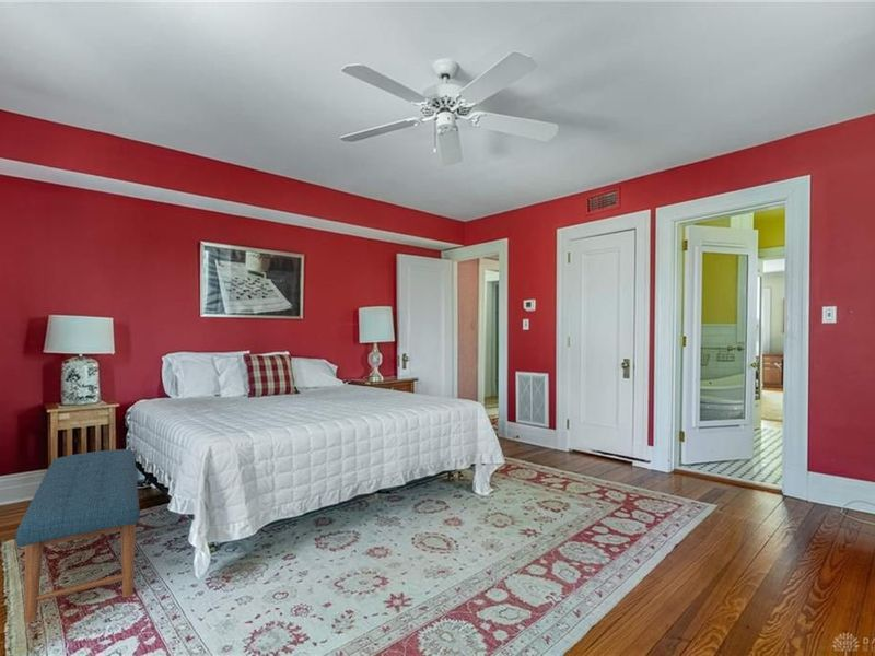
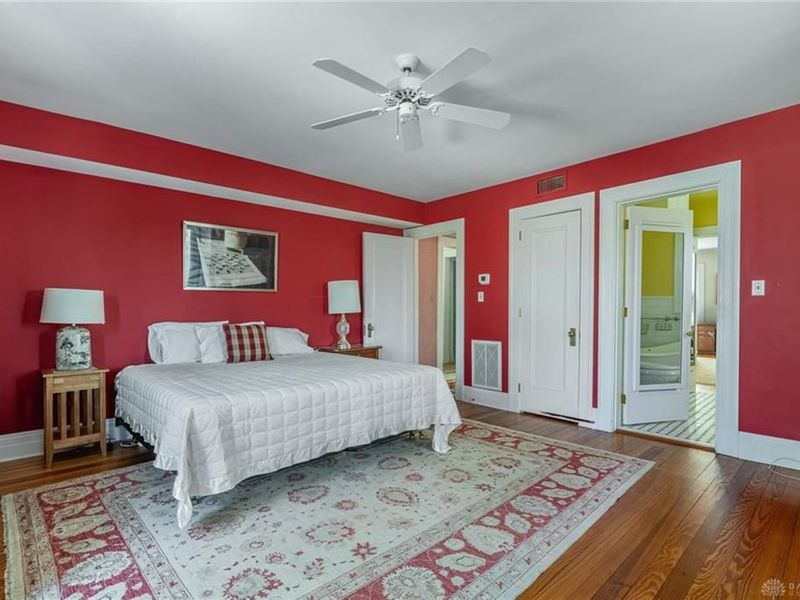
- bench [14,448,141,623]
